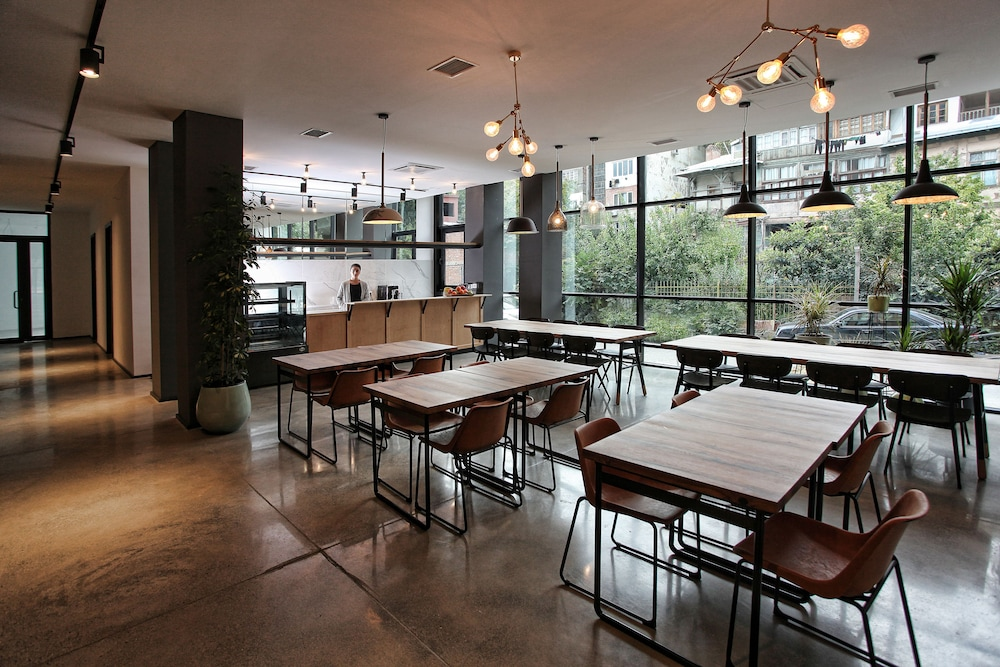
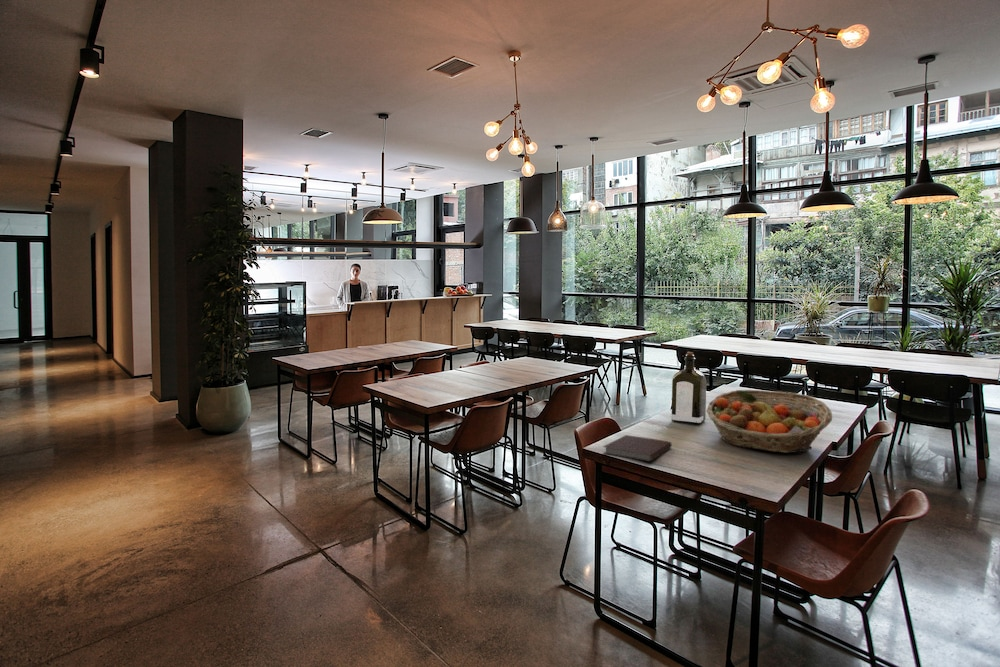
+ liquor [670,351,707,425]
+ notebook [602,434,672,463]
+ fruit basket [706,389,833,454]
